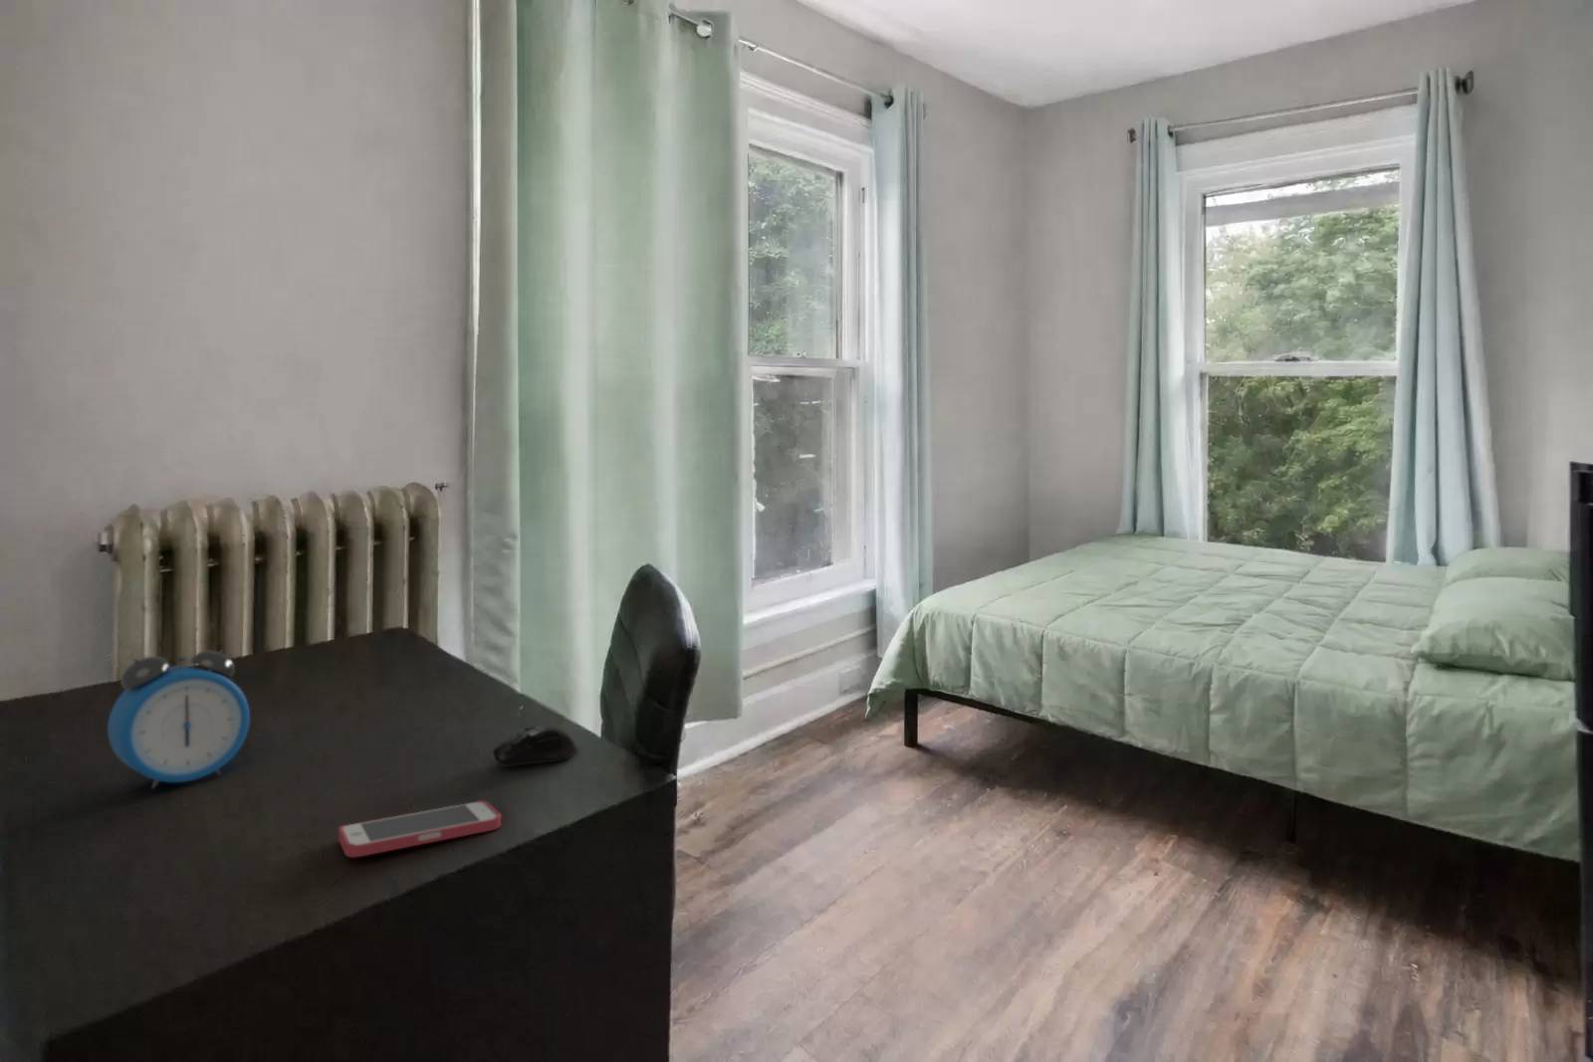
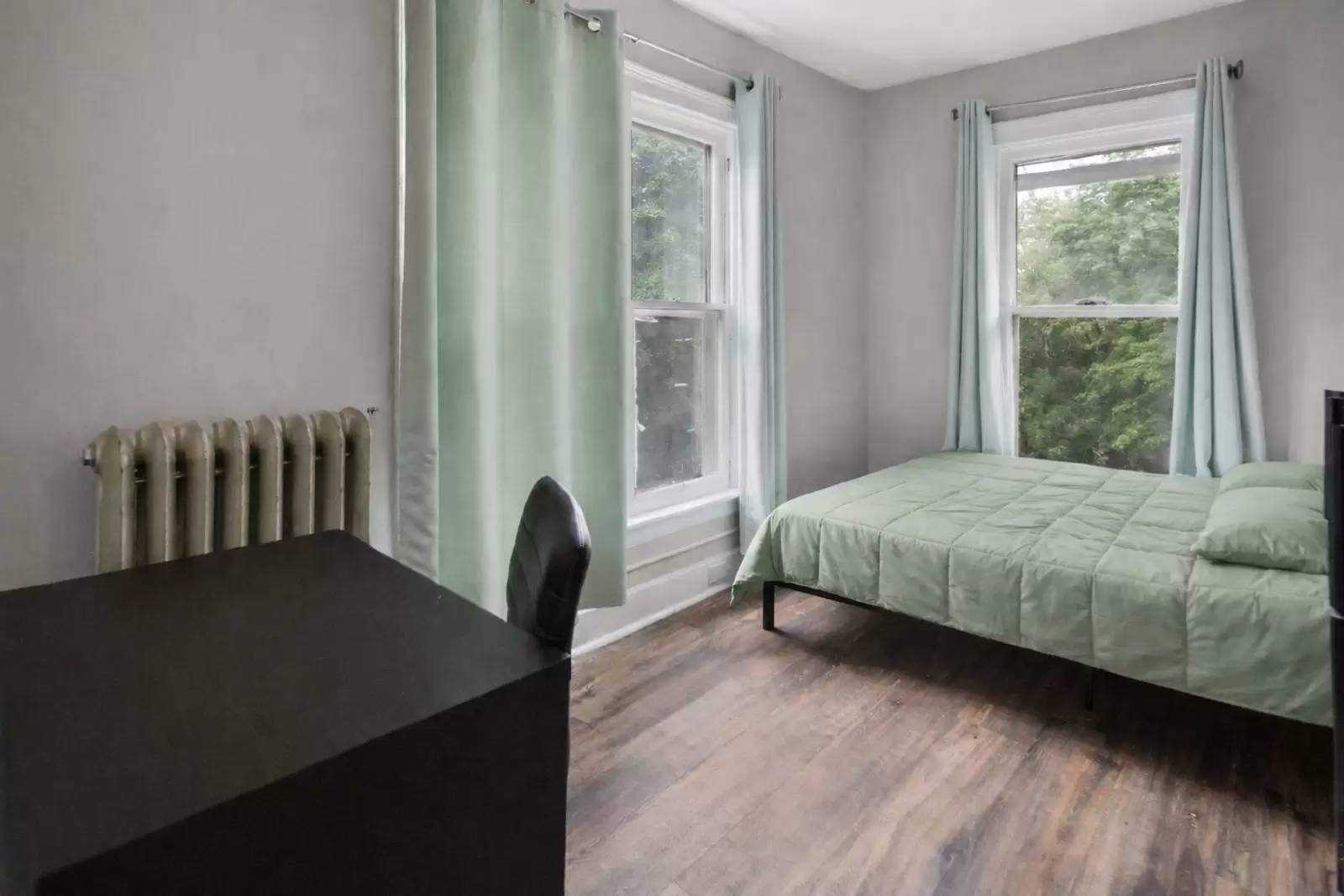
- smartphone [338,799,501,858]
- computer mouse [492,725,578,767]
- alarm clock [107,650,251,789]
